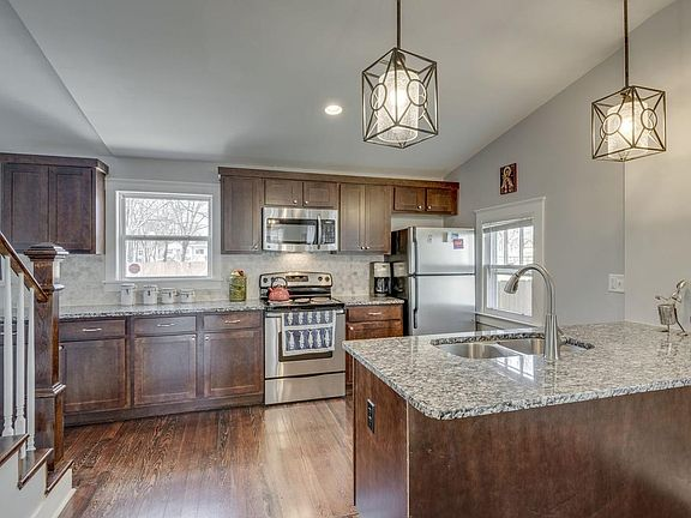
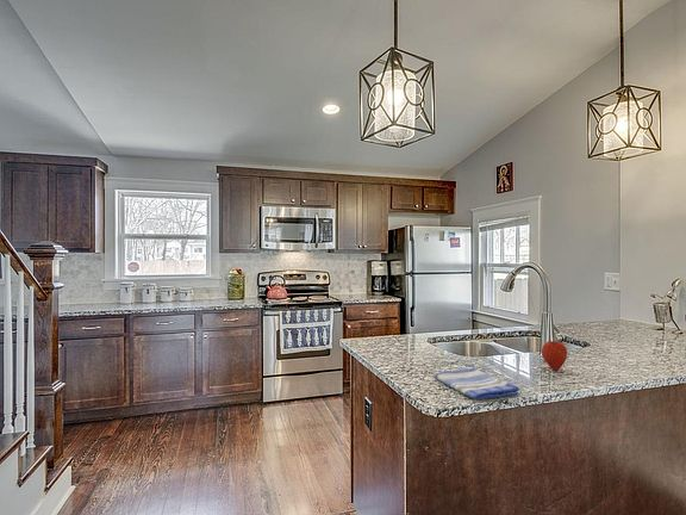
+ dish towel [434,367,520,401]
+ apple [541,340,568,372]
